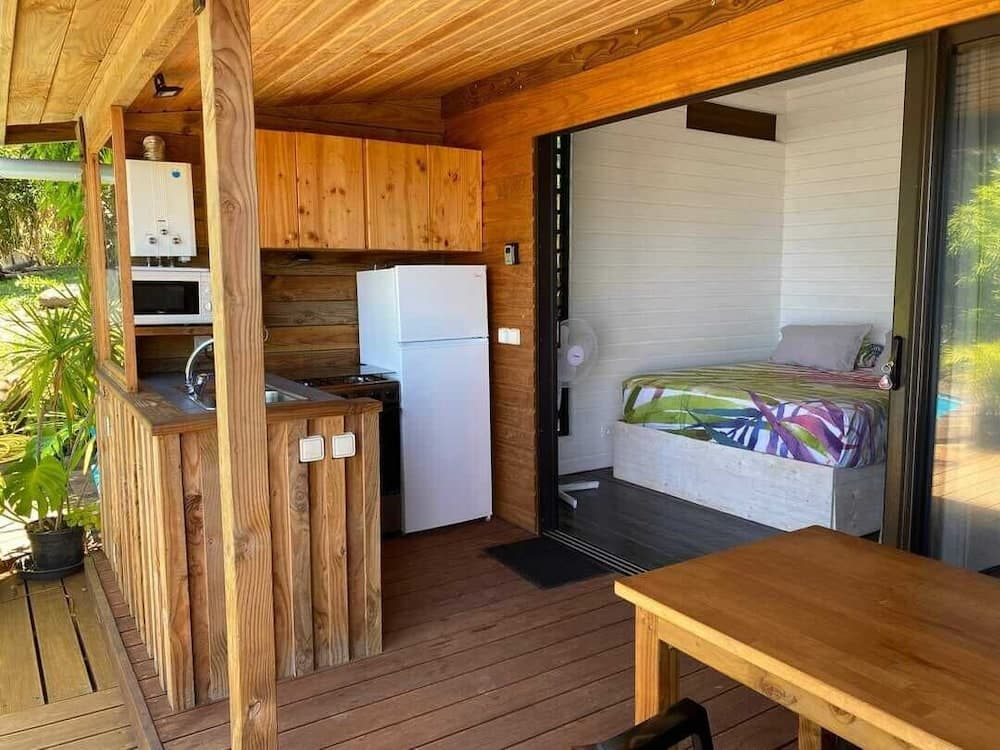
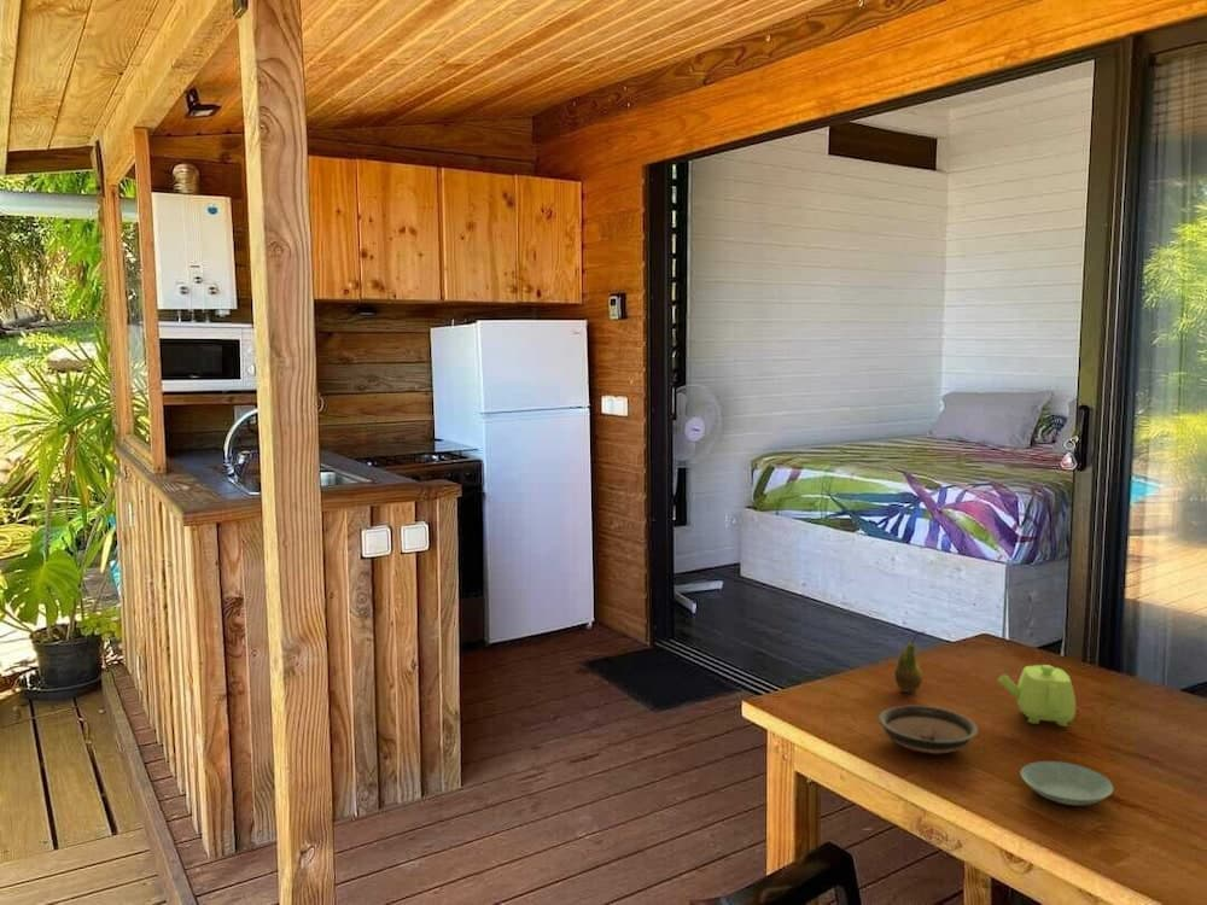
+ saucer [1020,760,1114,806]
+ saucer [877,705,979,755]
+ fruit [893,630,926,694]
+ teapot [997,664,1077,728]
